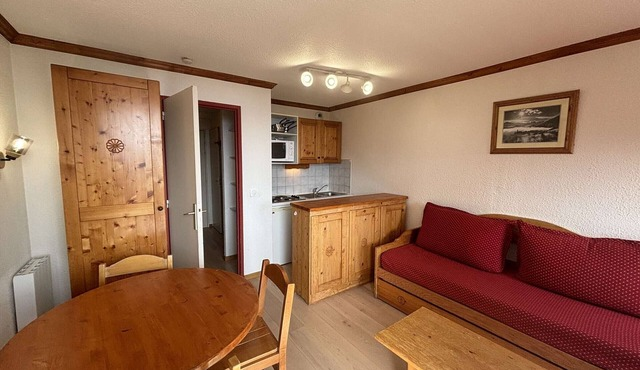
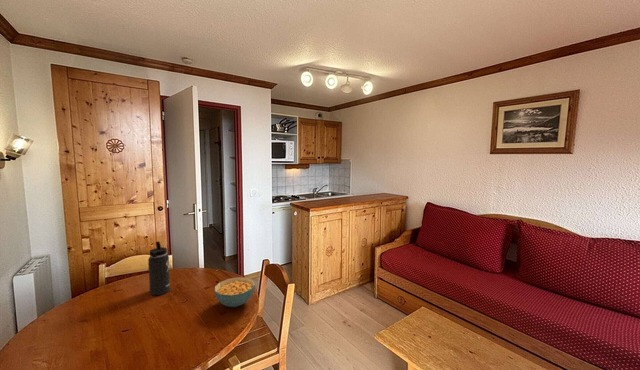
+ cereal bowl [214,276,256,308]
+ thermos bottle [147,241,171,296]
